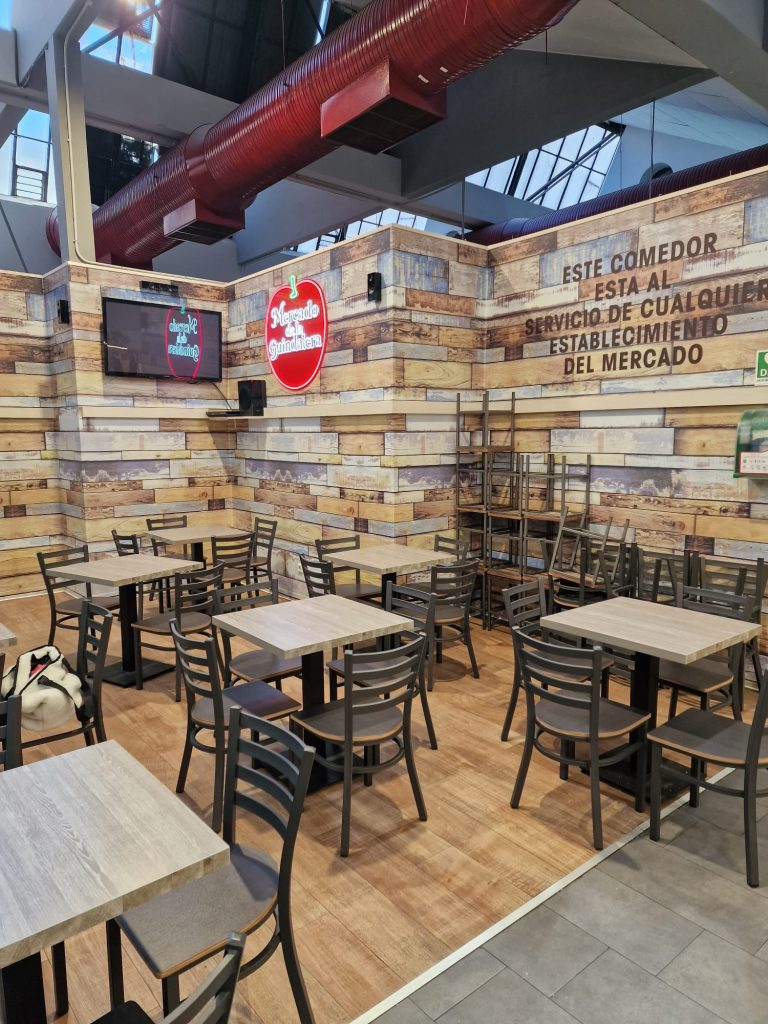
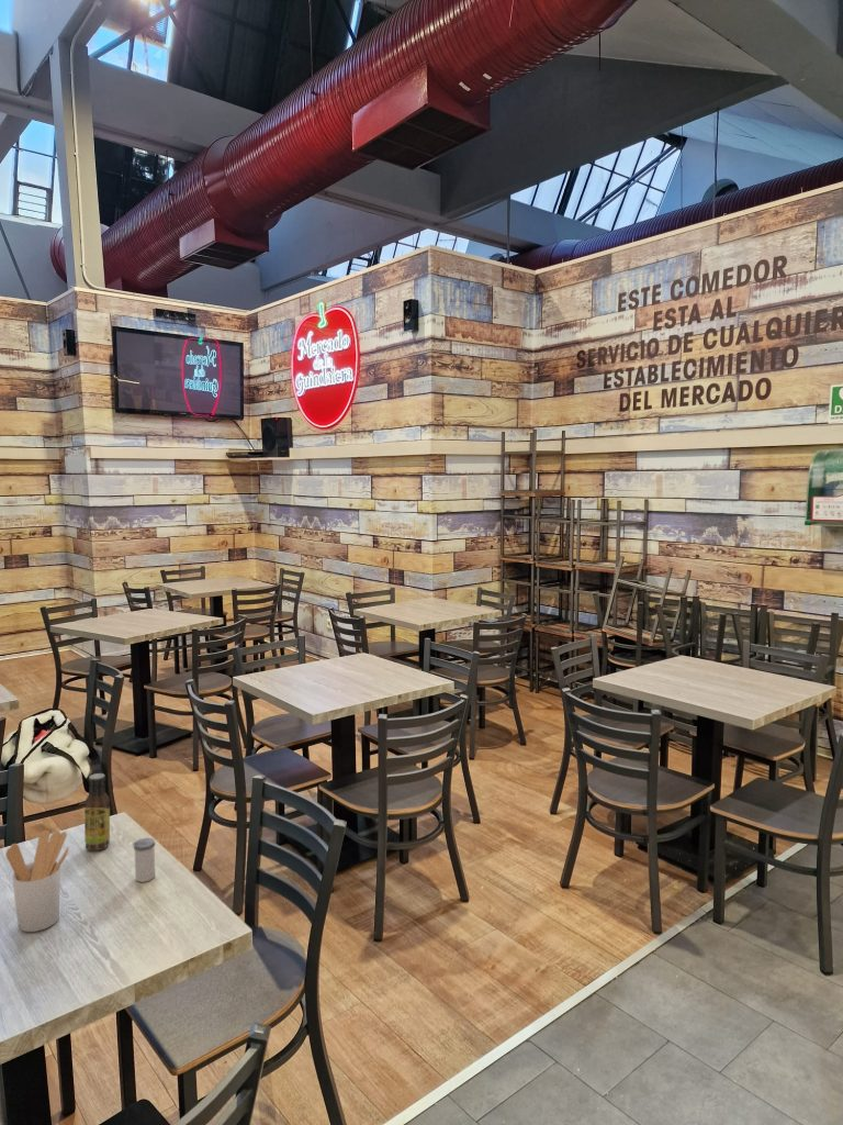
+ salt shaker [133,837,156,883]
+ sauce bottle [83,772,111,851]
+ utensil holder [4,829,70,933]
